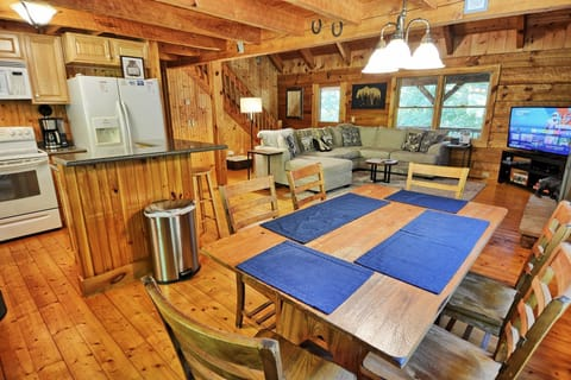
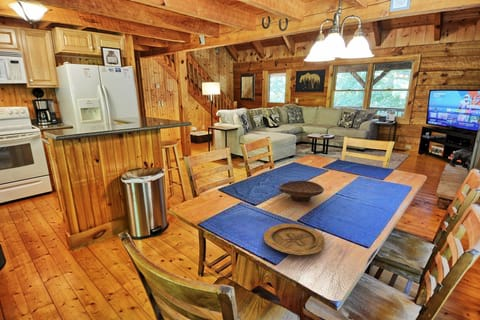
+ decorative bowl [278,179,325,201]
+ plate [263,223,326,256]
